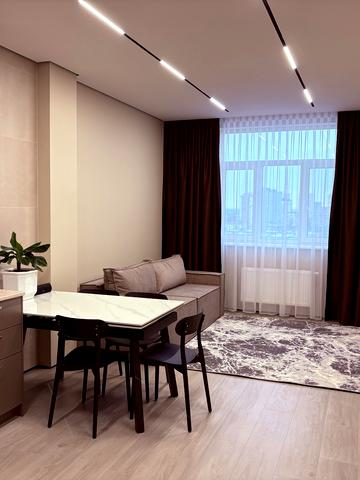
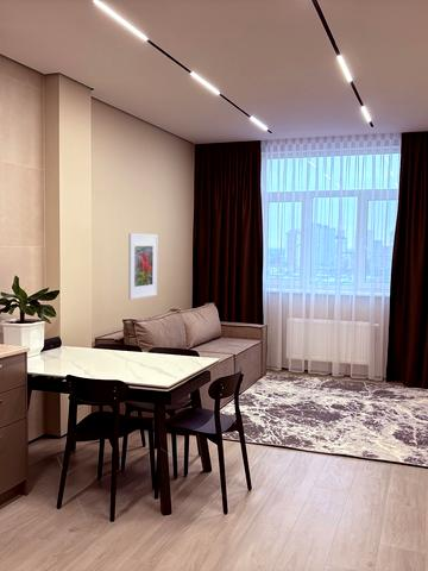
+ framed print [127,232,158,301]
